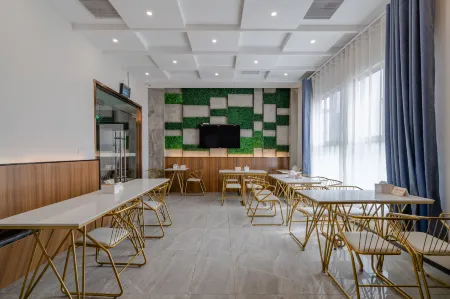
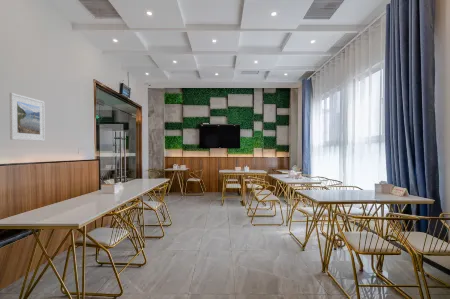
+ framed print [9,92,46,142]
